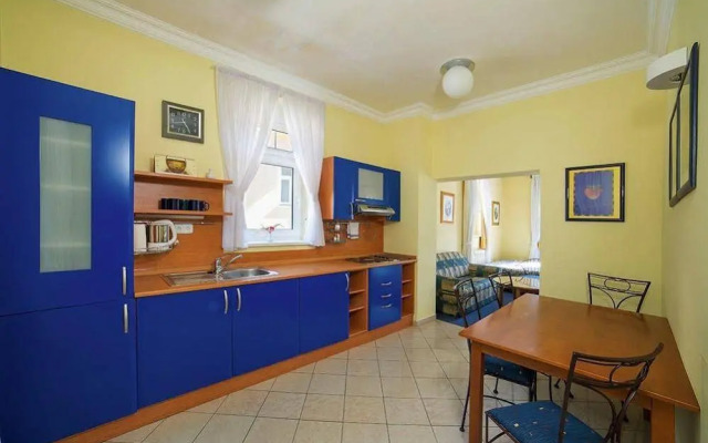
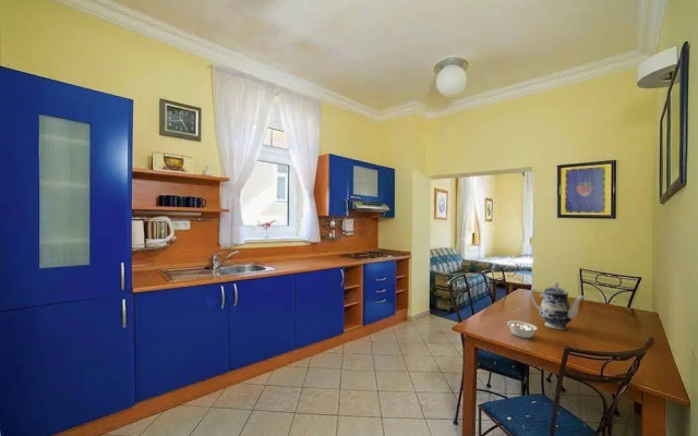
+ legume [506,319,539,339]
+ teapot [529,281,586,330]
